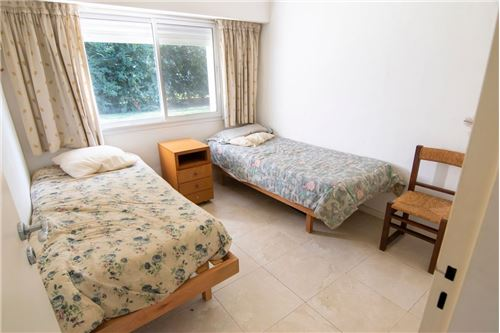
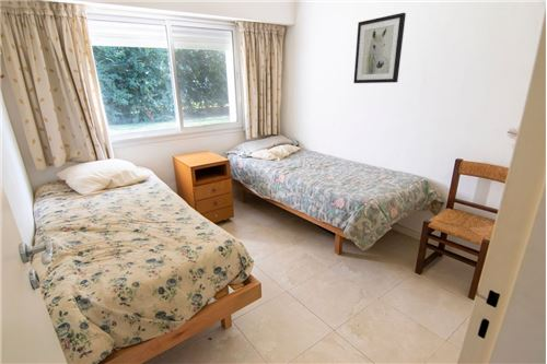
+ wall art [352,12,407,84]
